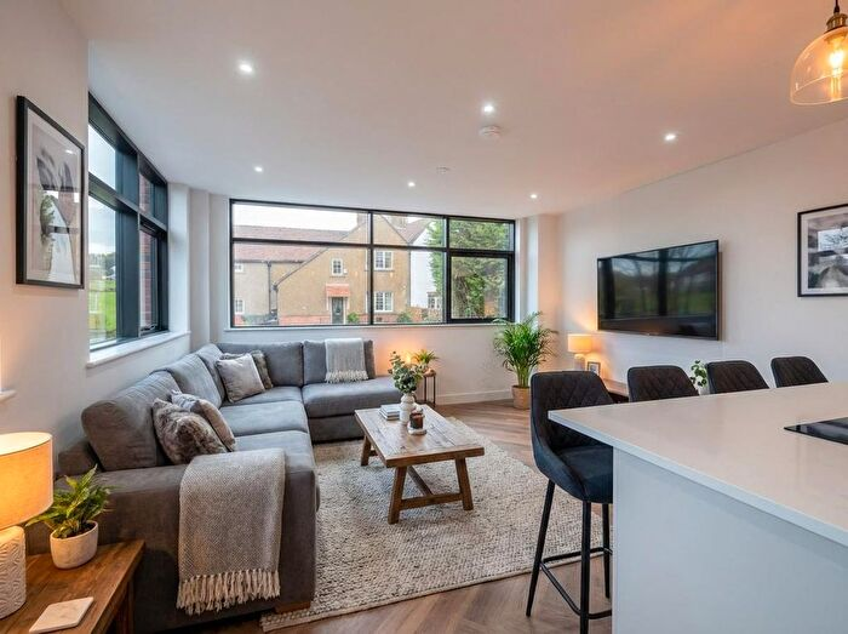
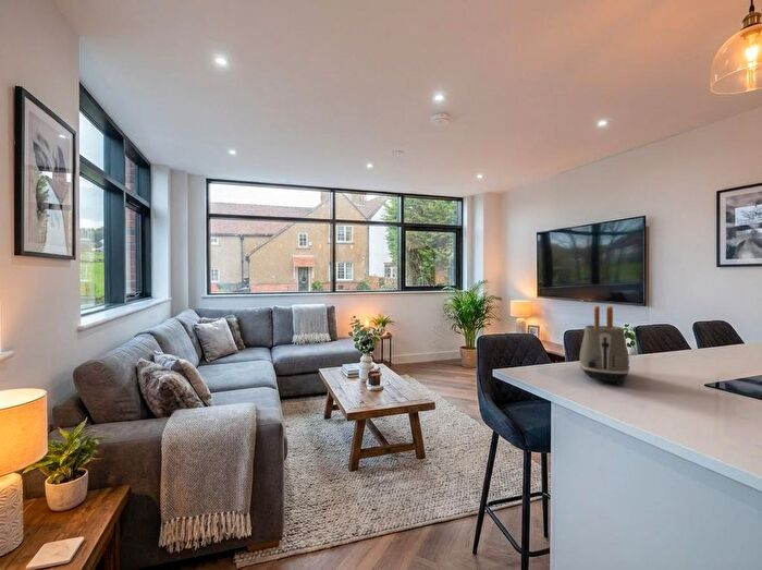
+ toaster [578,305,631,386]
